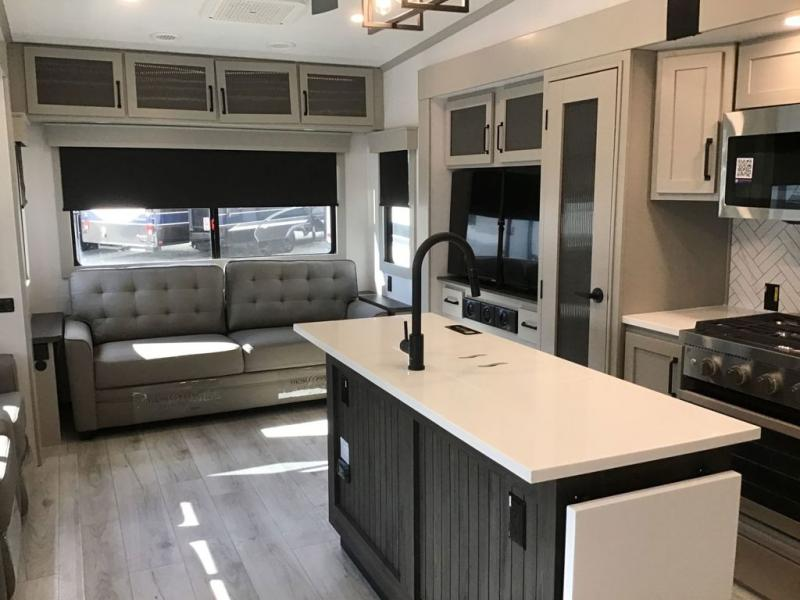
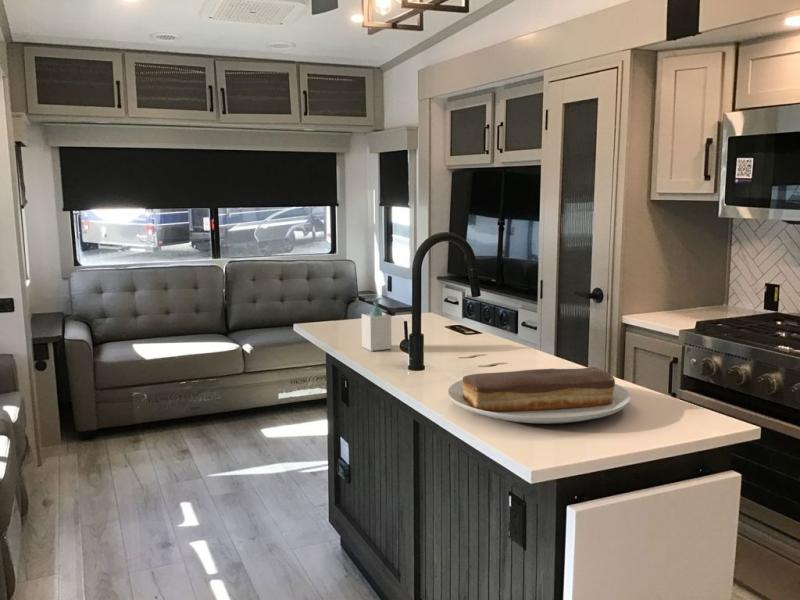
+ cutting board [447,366,632,425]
+ soap bottle [361,297,392,352]
